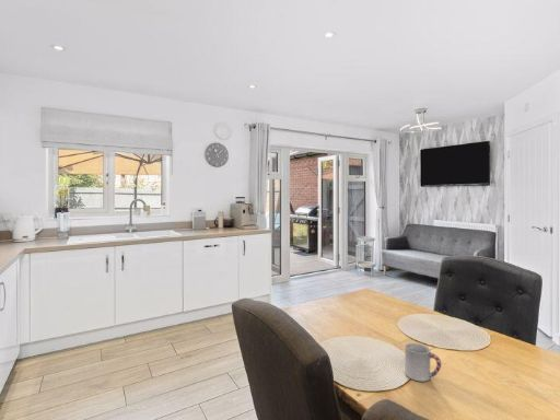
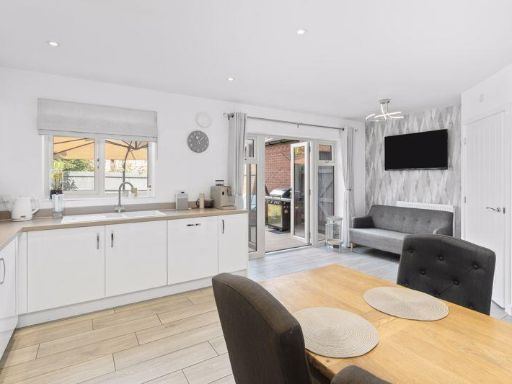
- cup [404,342,442,383]
